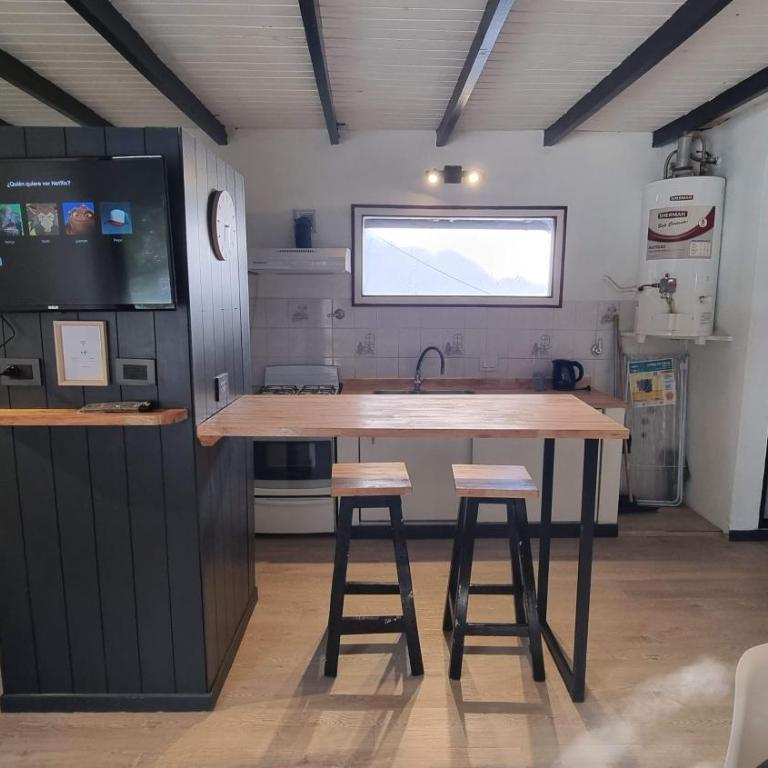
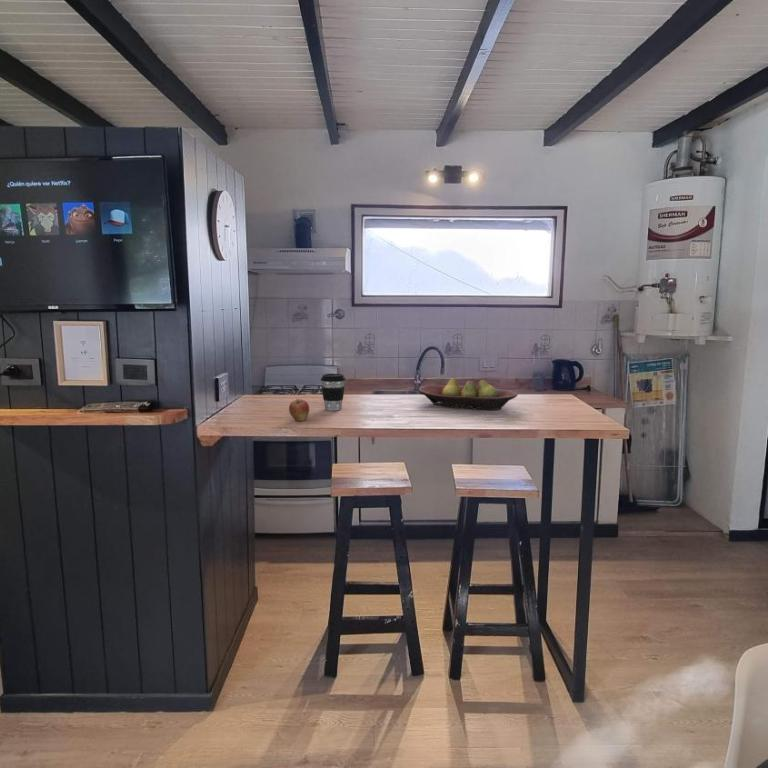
+ coffee cup [320,373,346,412]
+ fruit bowl [418,377,519,411]
+ fruit [288,398,310,422]
